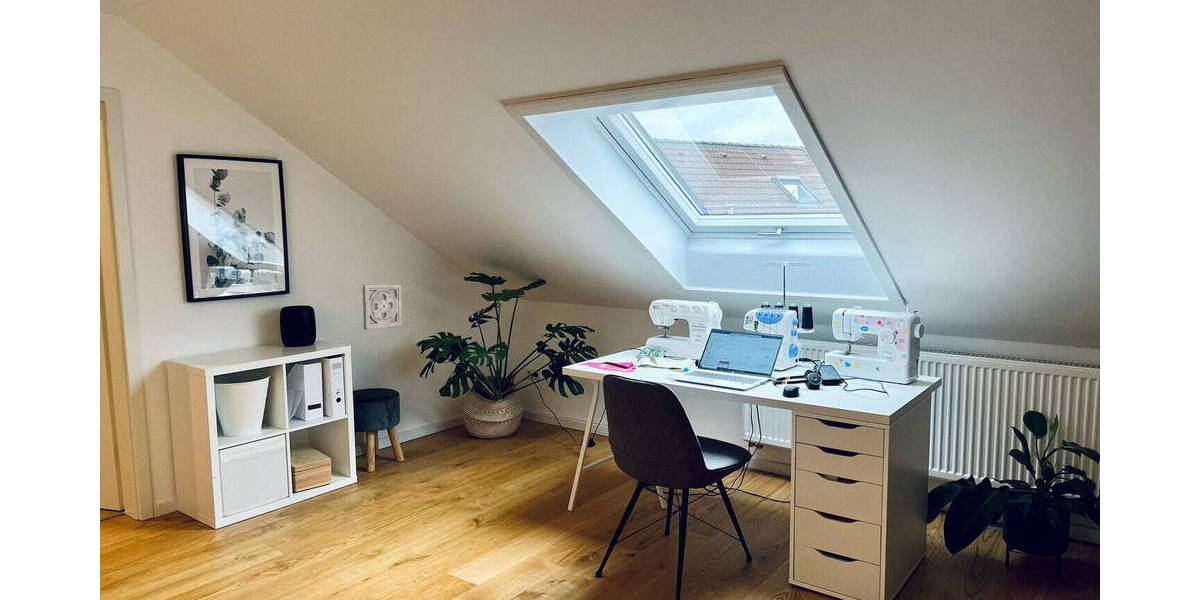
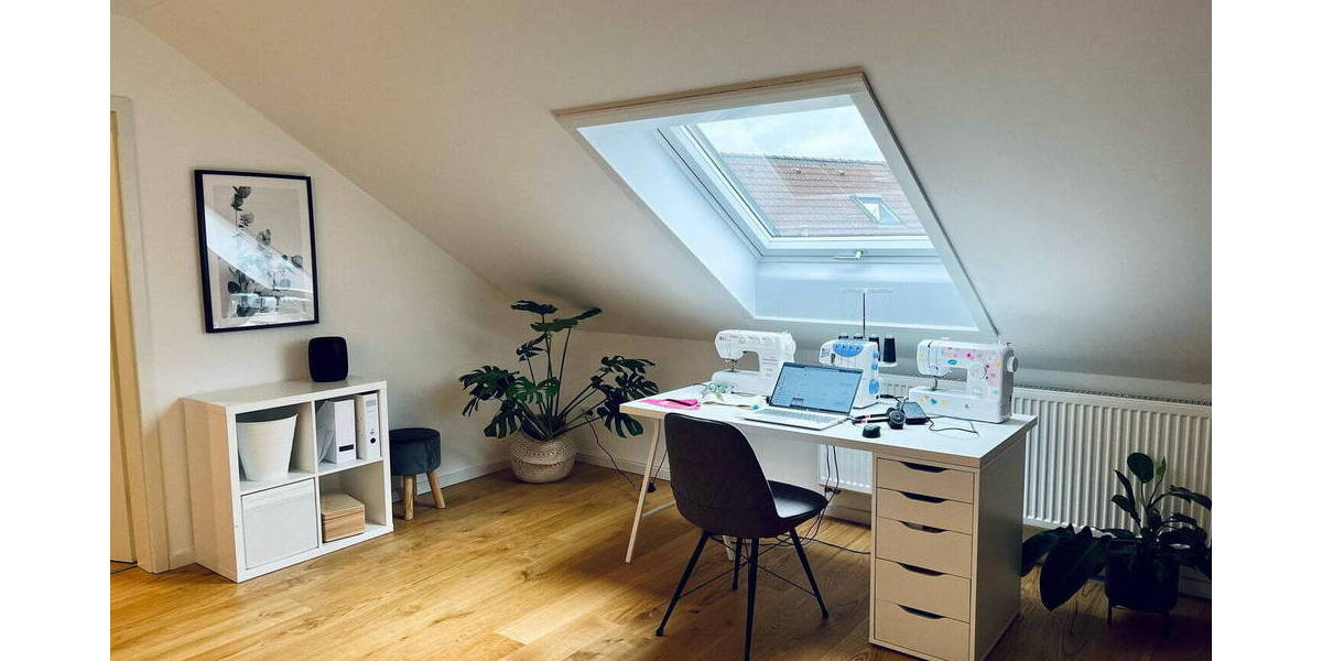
- wall ornament [361,283,403,331]
